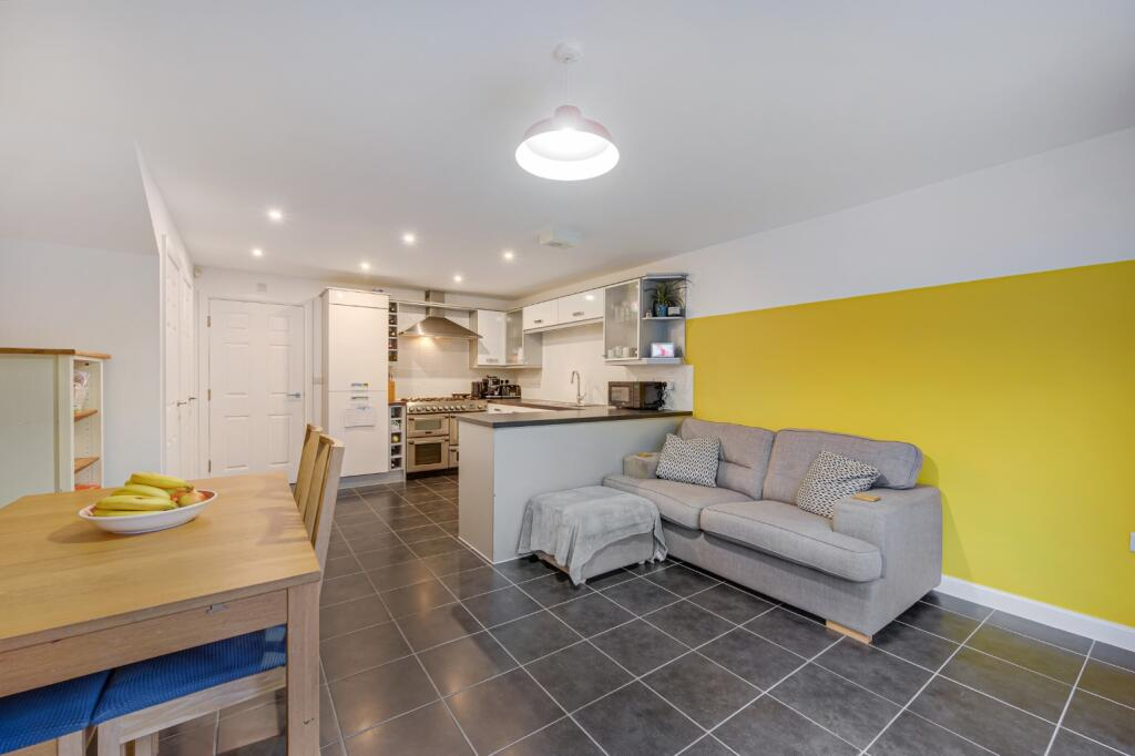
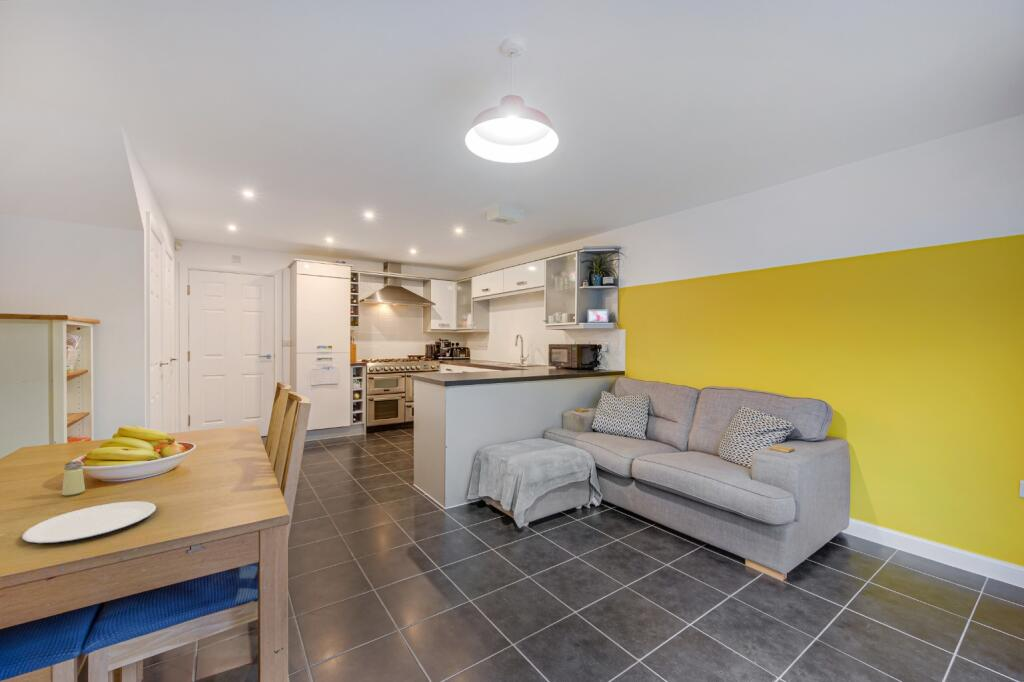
+ plate [21,500,157,545]
+ saltshaker [61,460,86,497]
